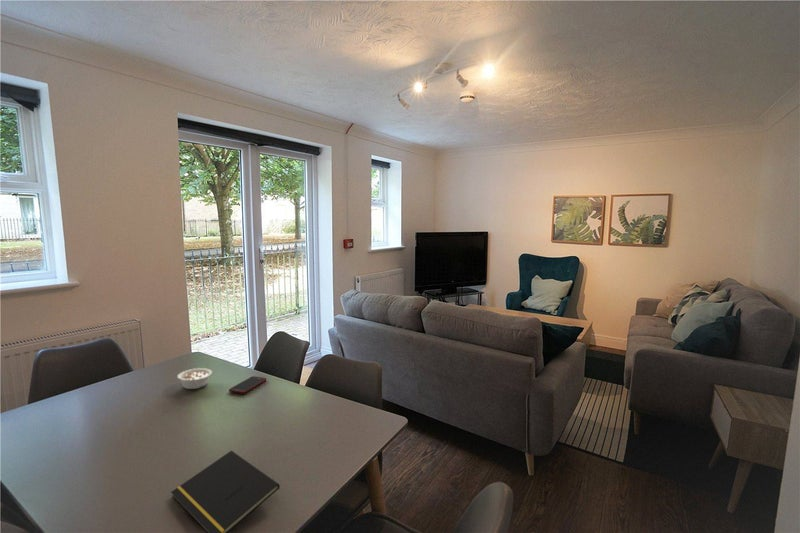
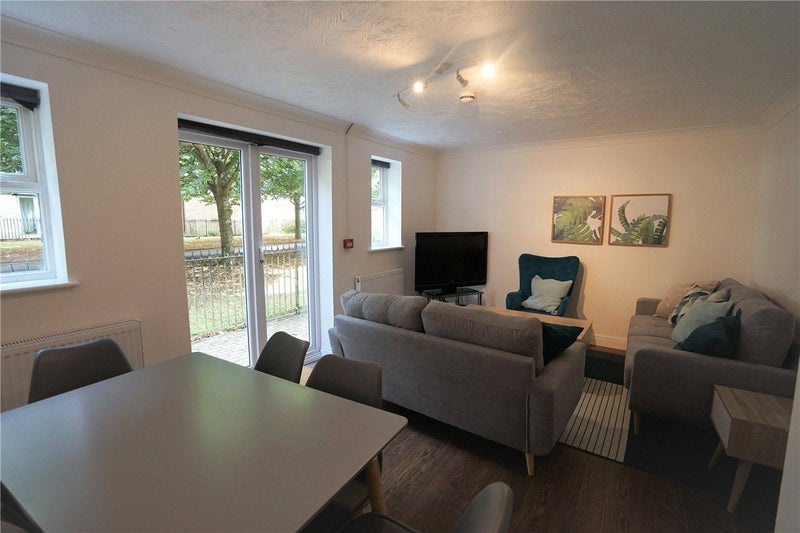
- cell phone [228,375,267,395]
- notepad [170,450,281,533]
- legume [176,367,213,390]
